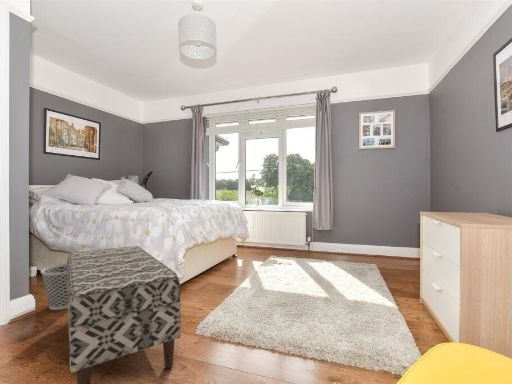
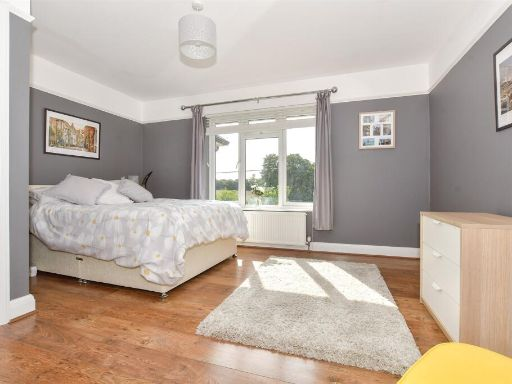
- bench [66,245,182,384]
- wastebasket [40,262,68,311]
